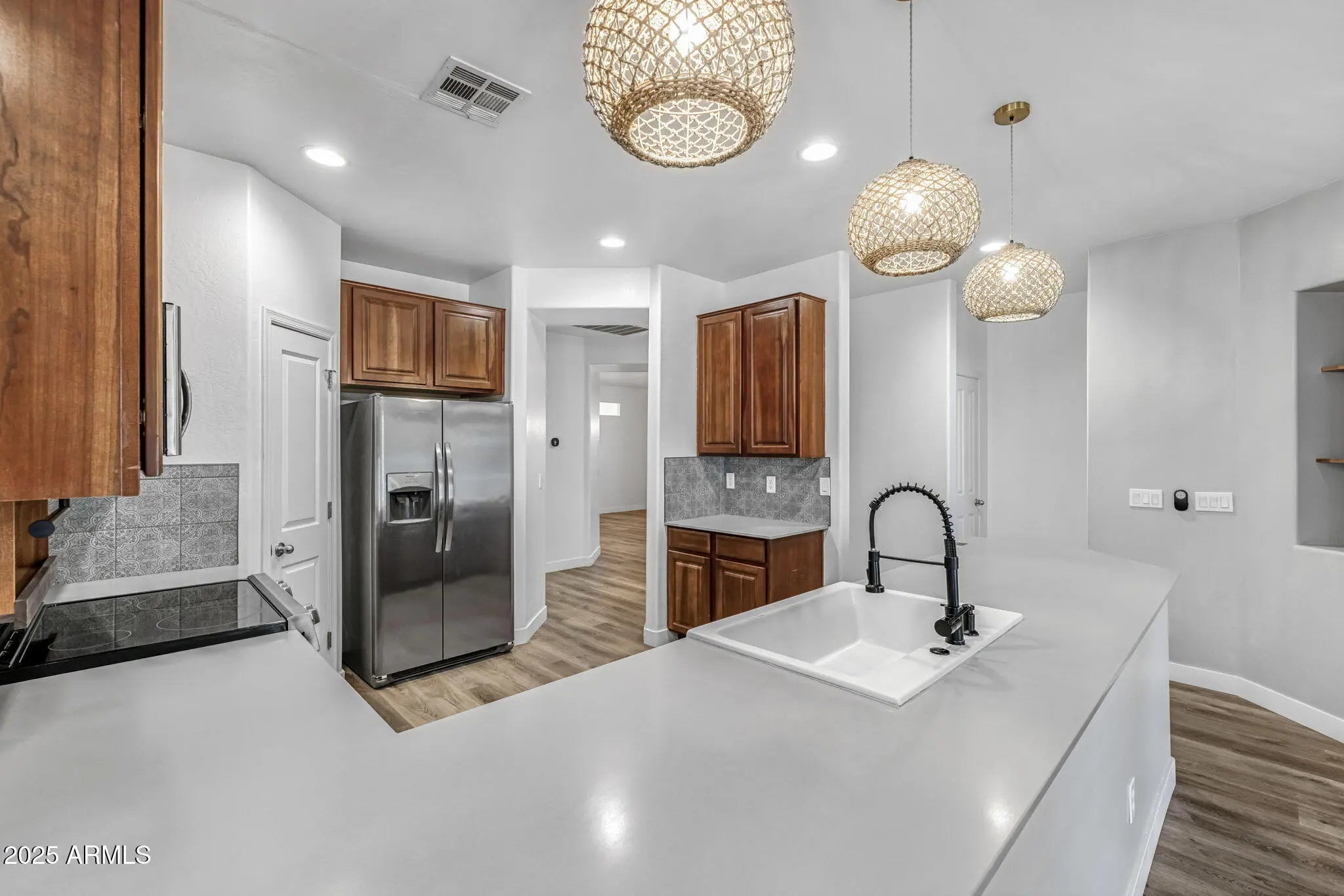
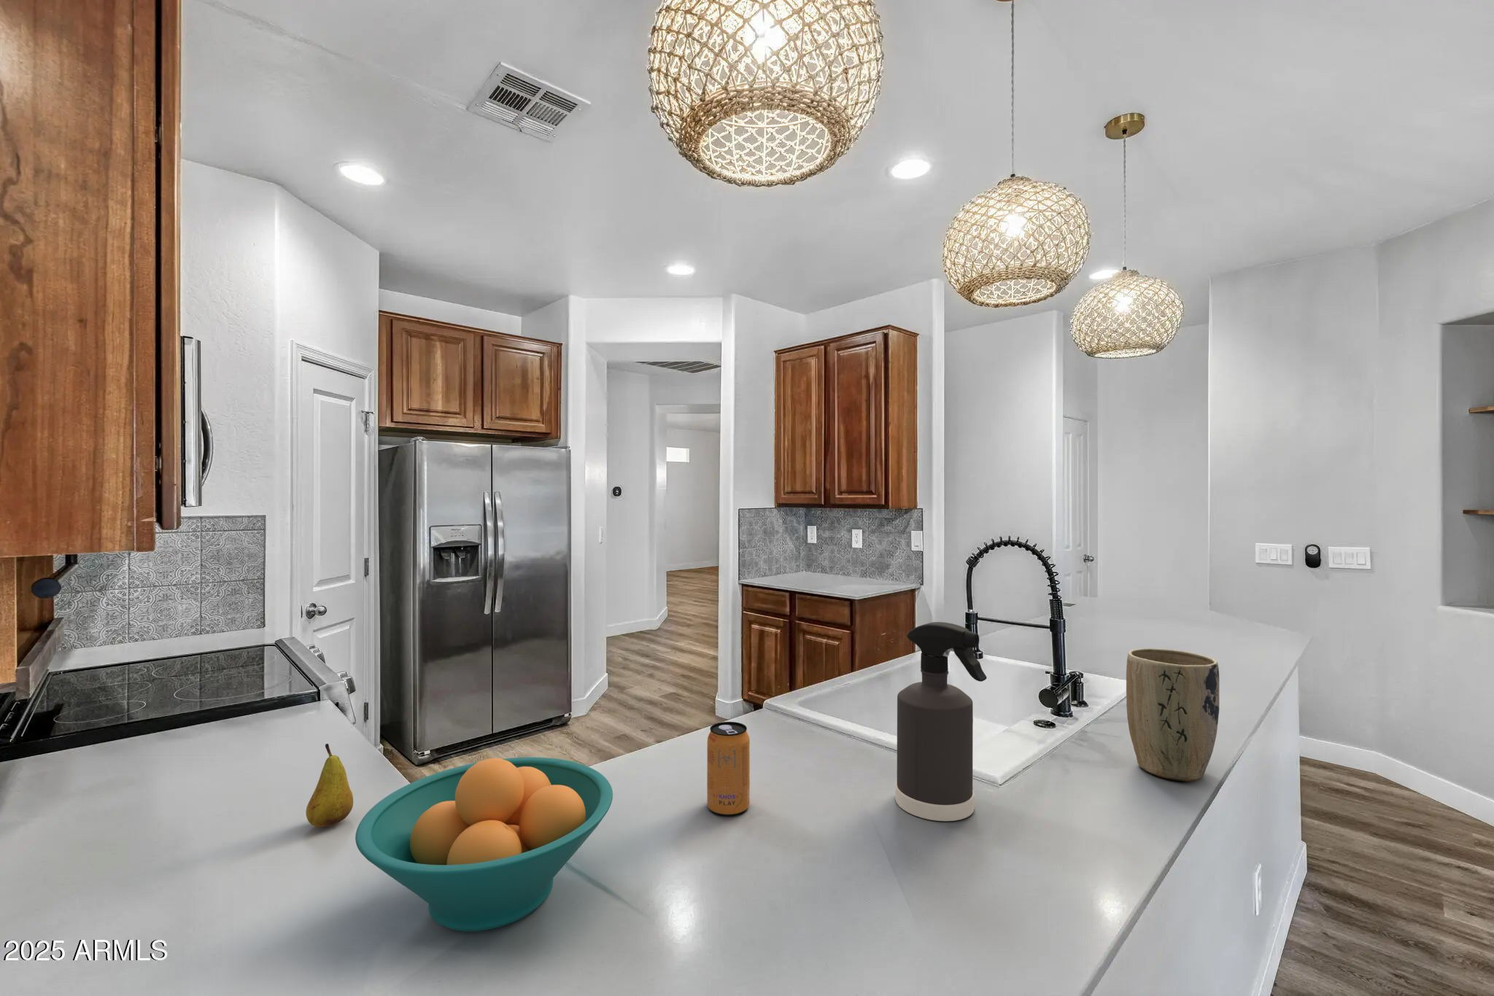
+ fruit [305,743,353,828]
+ plant pot [1126,647,1221,781]
+ spray bottle [895,621,988,821]
+ beverage can [706,721,750,817]
+ fruit bowl [355,757,614,933]
